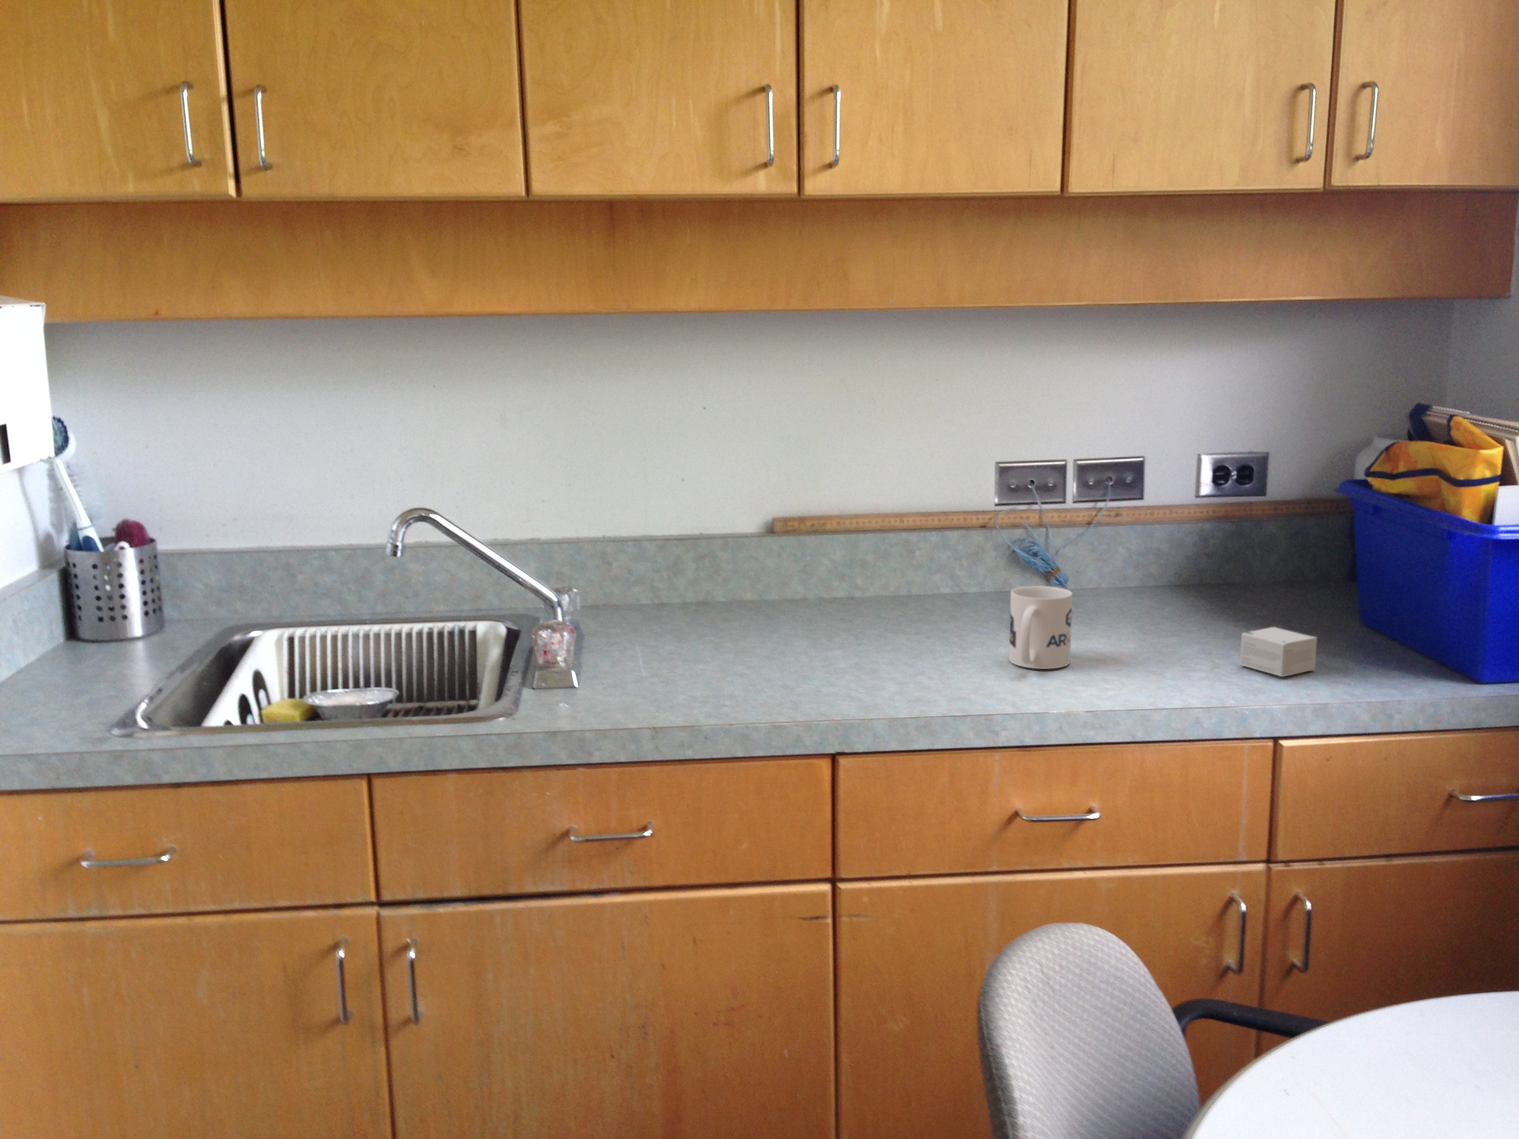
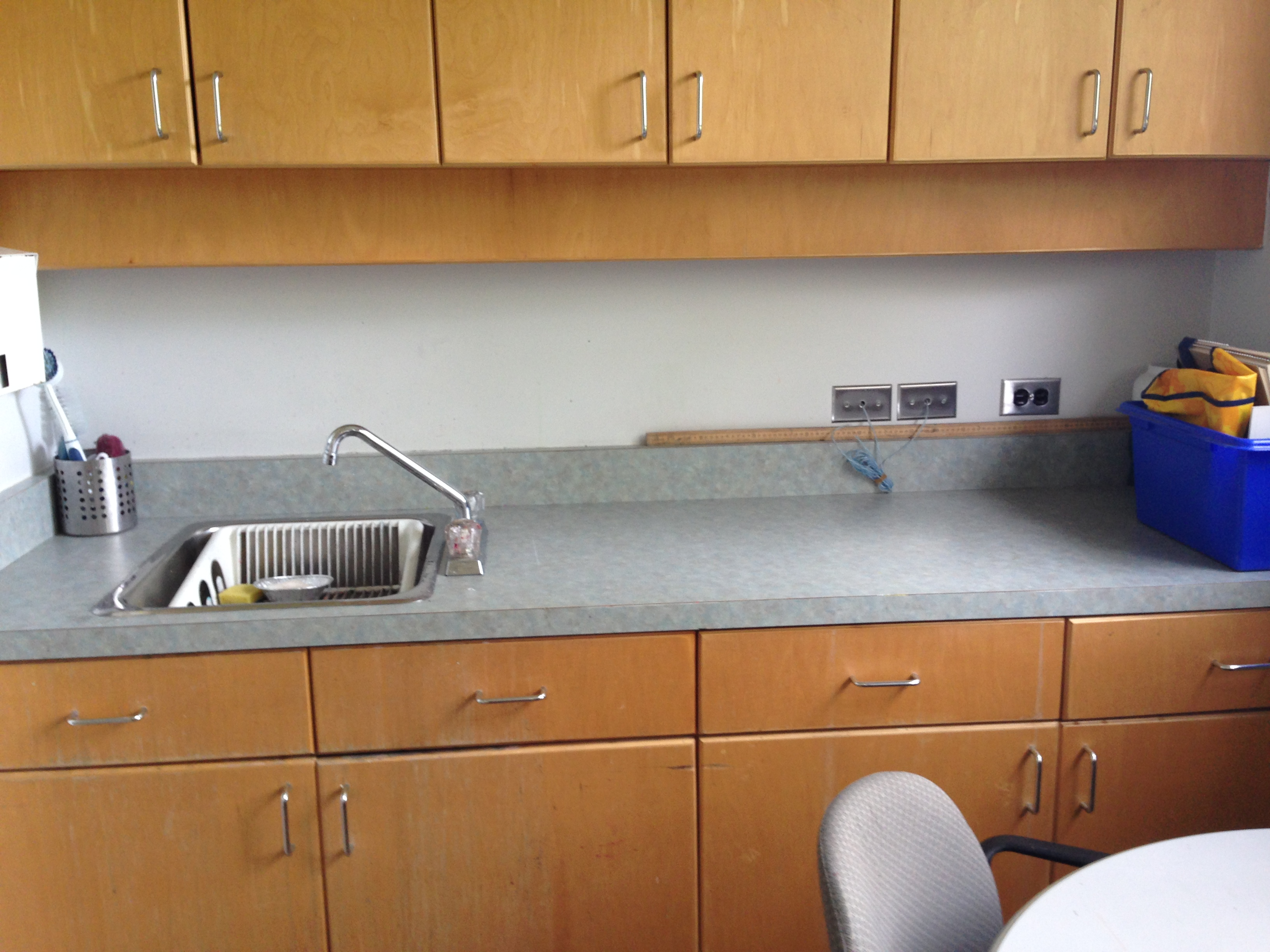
- mug [1008,585,1073,670]
- small box [1239,627,1318,677]
